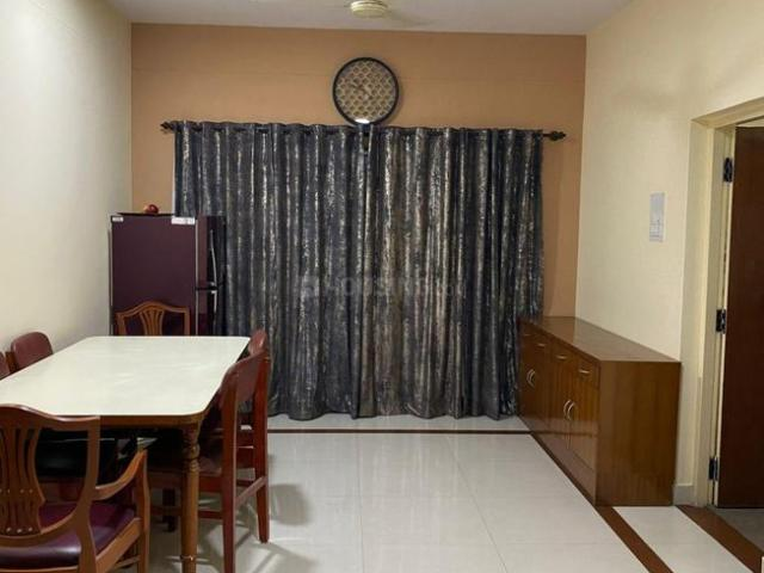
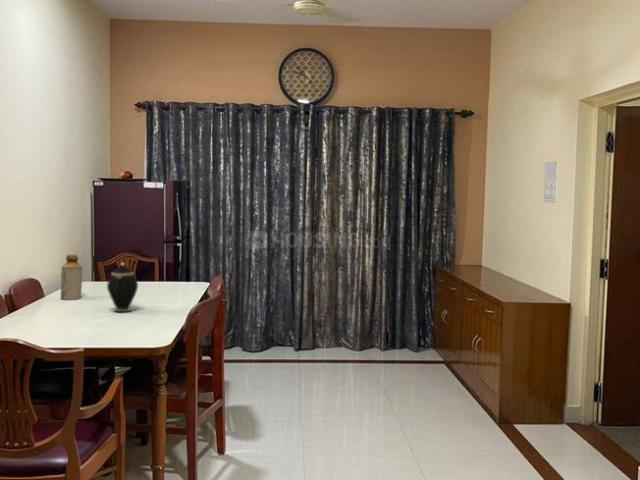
+ teapot [106,261,139,313]
+ bottle [60,253,83,301]
